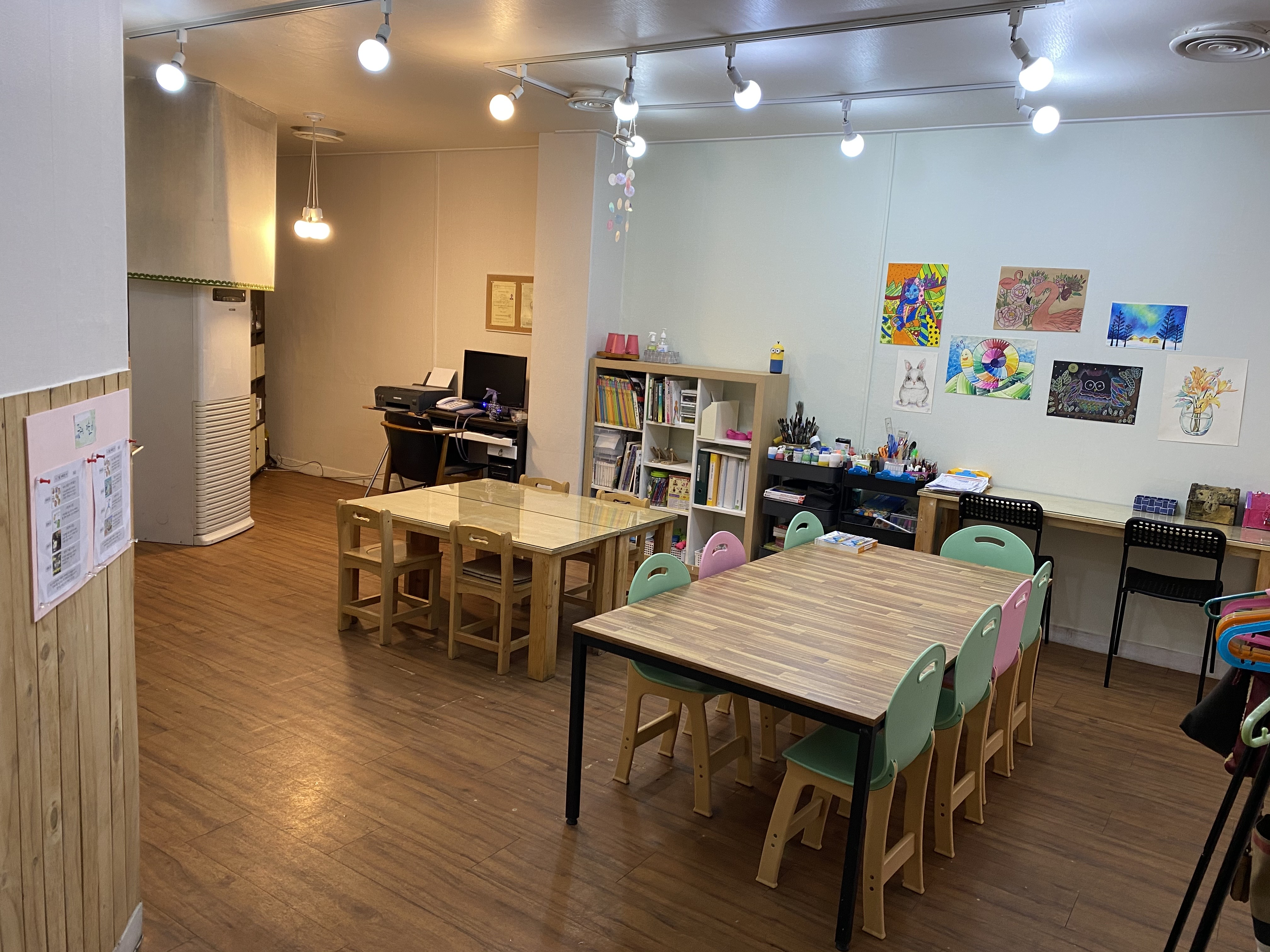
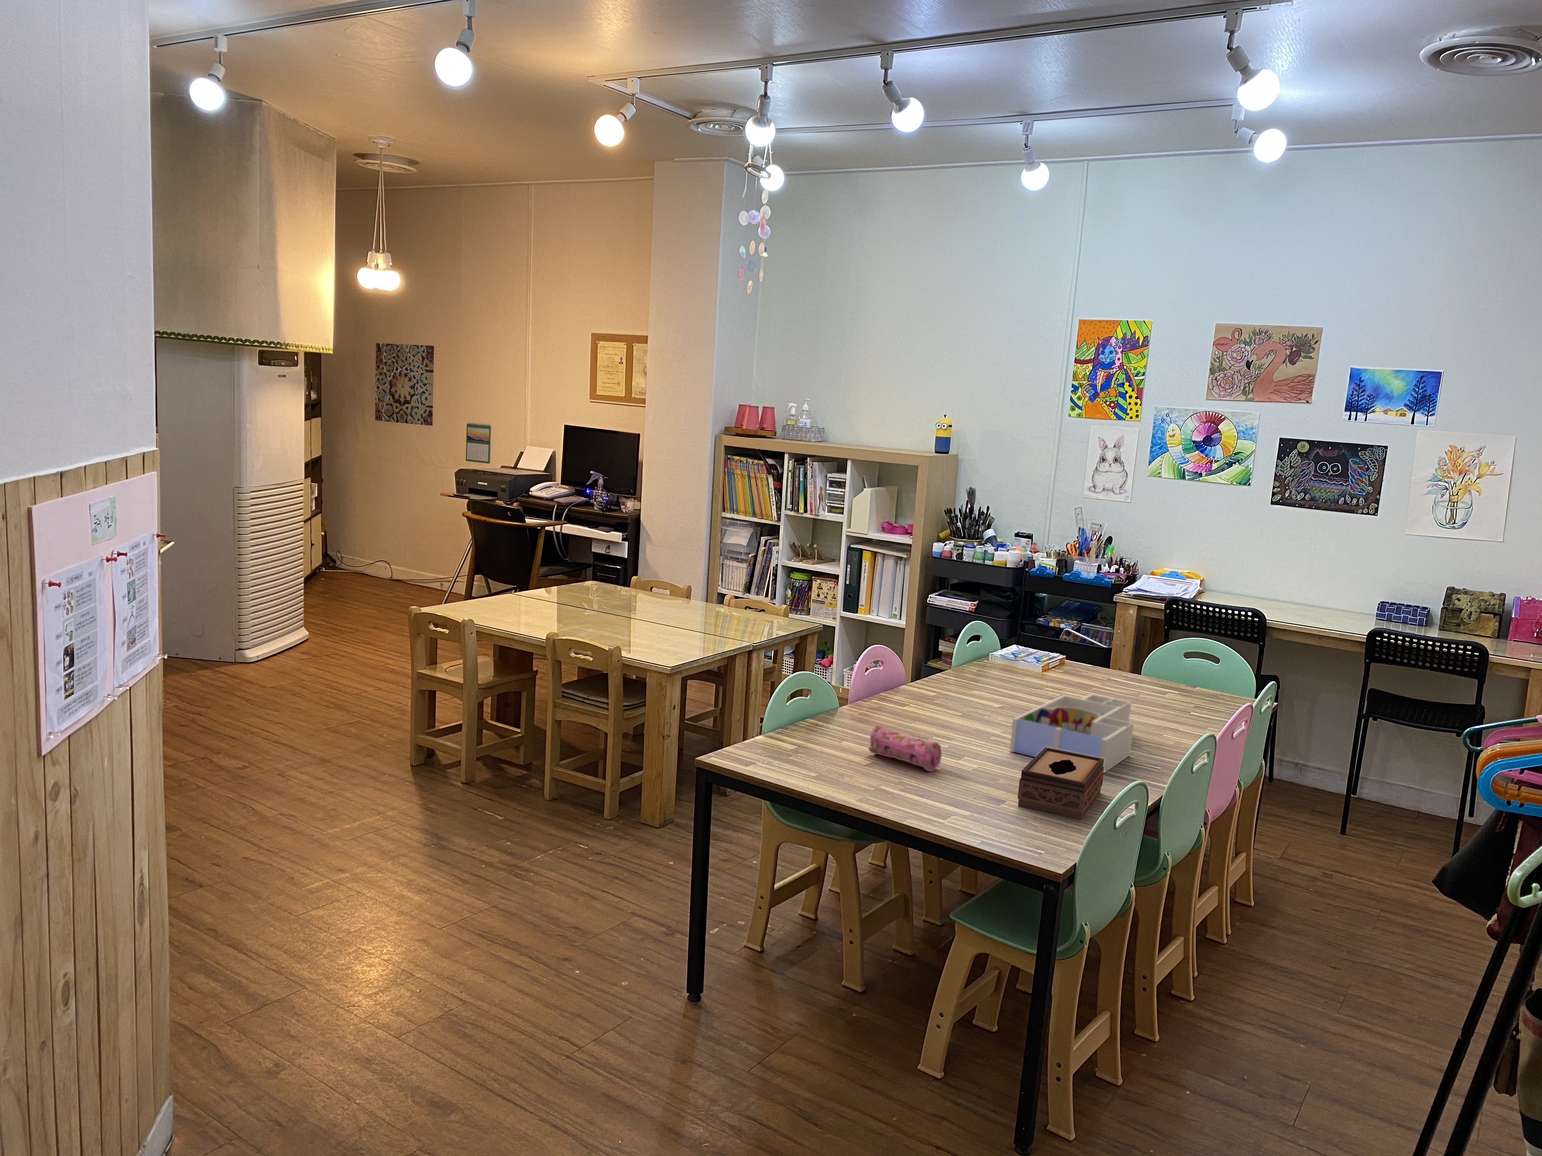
+ pencil case [868,725,942,772]
+ tissue box [1017,747,1104,821]
+ desk organizer [1009,693,1134,773]
+ calendar [465,423,492,464]
+ wall art [375,342,435,426]
